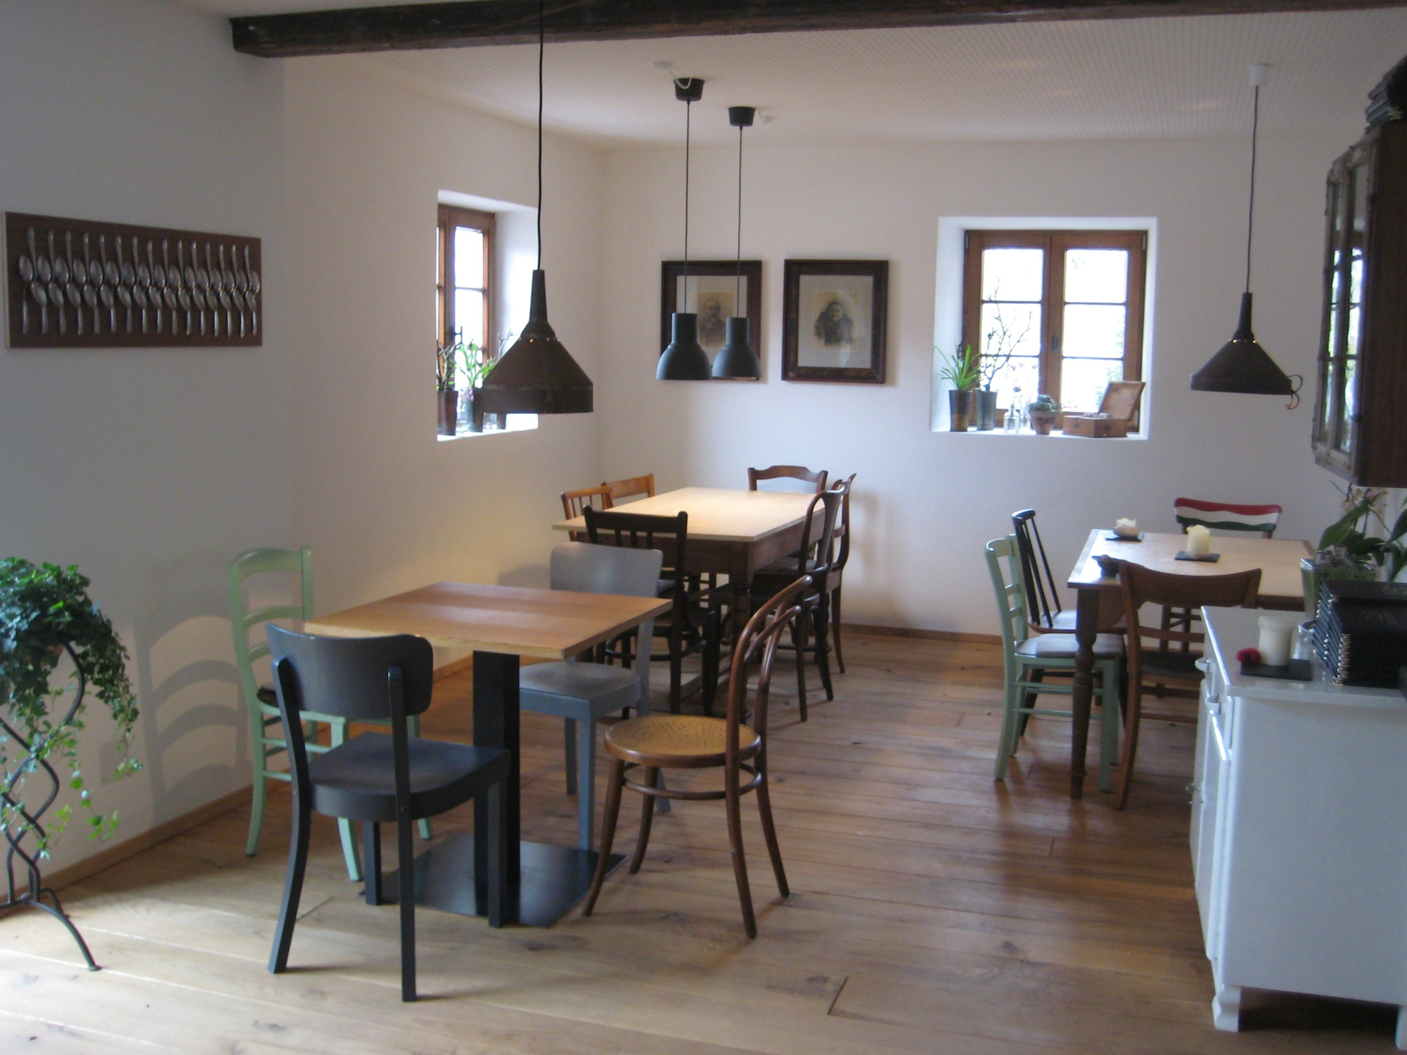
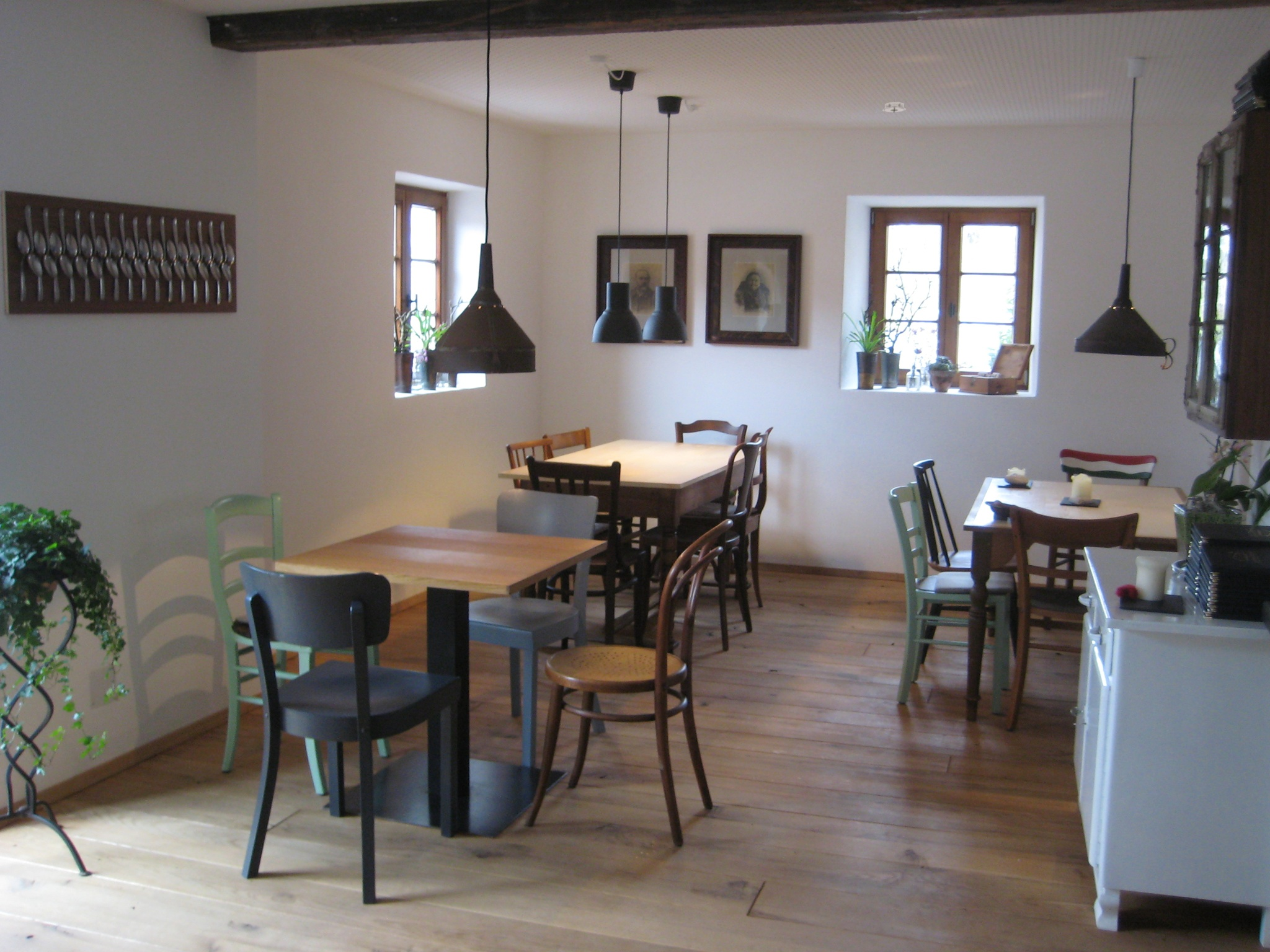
+ smoke detector [882,102,907,113]
